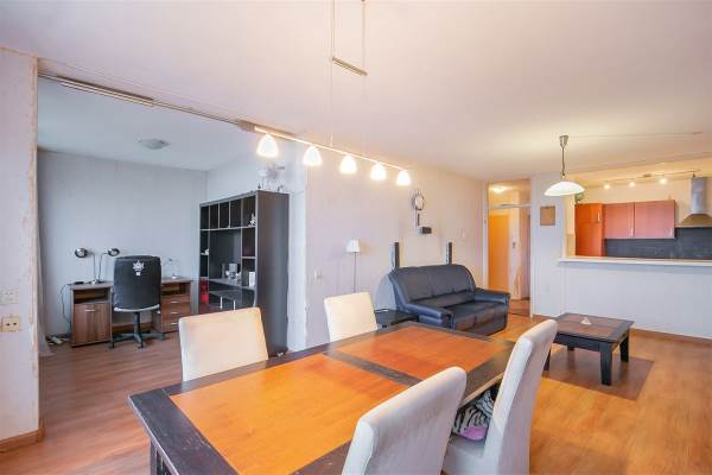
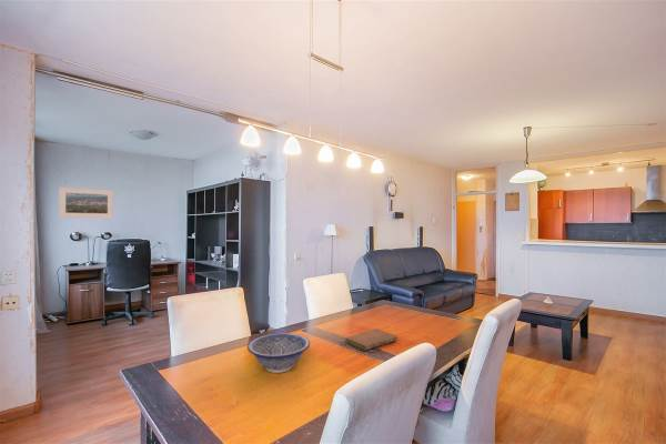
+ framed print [58,186,114,219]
+ decorative bowl [246,332,311,374]
+ notebook [344,327,398,352]
